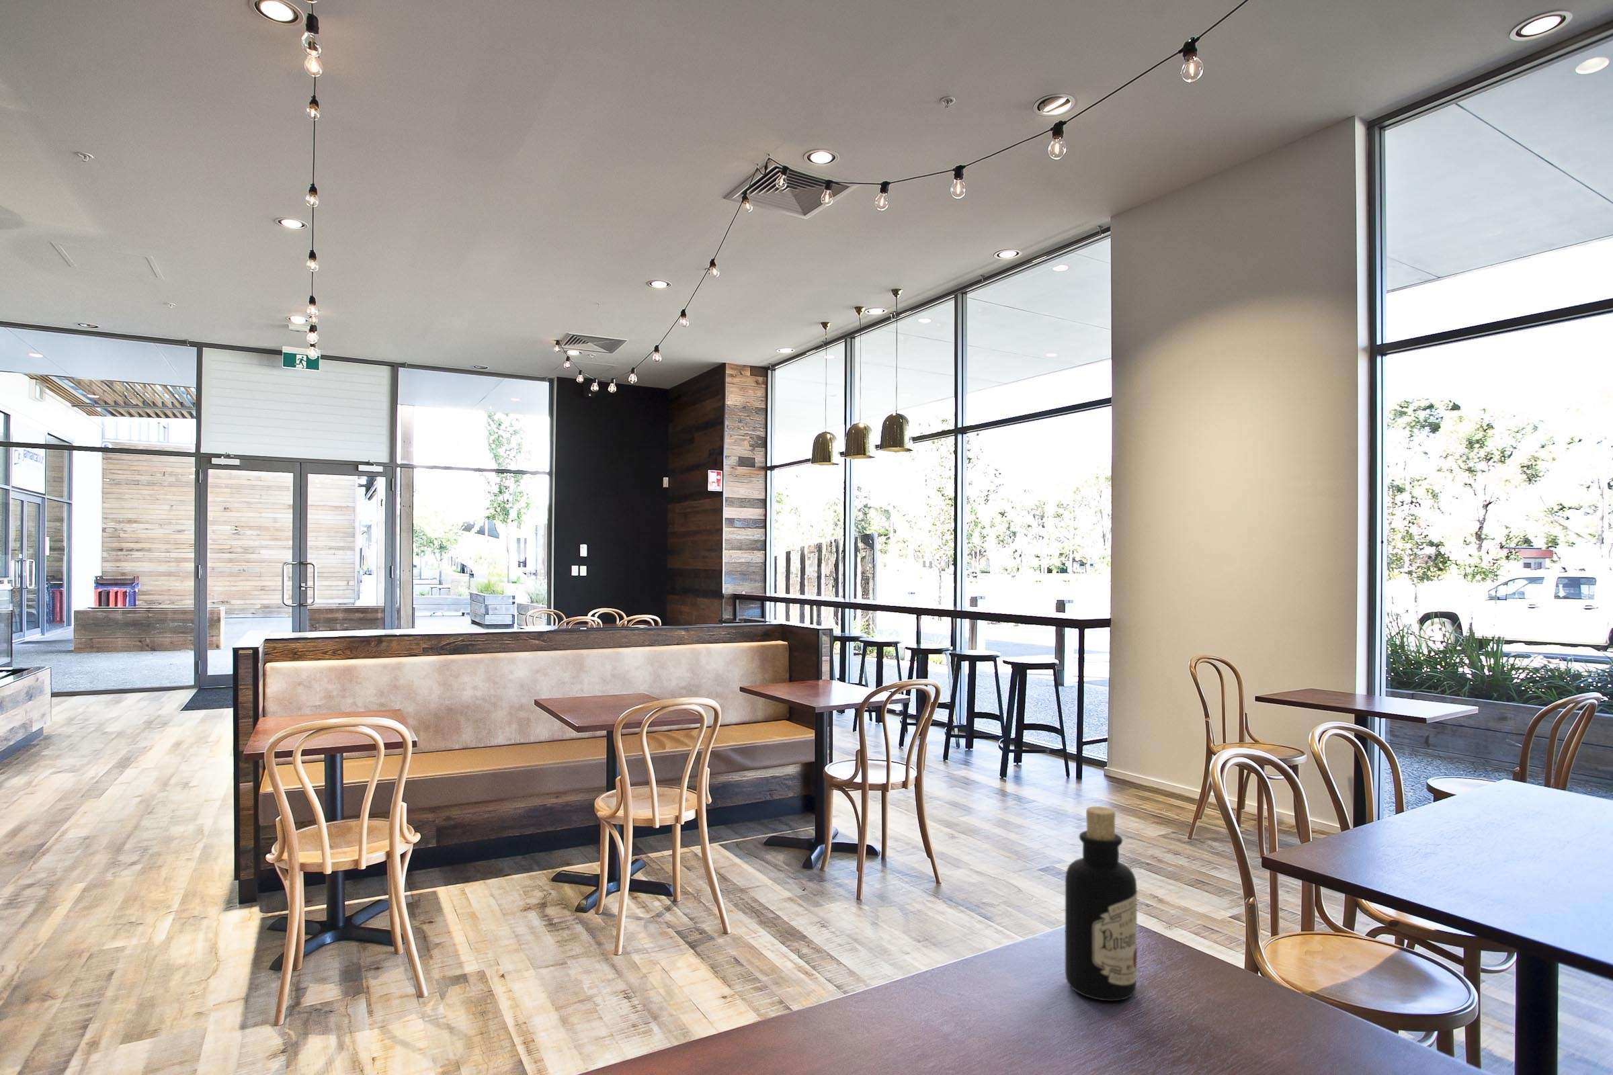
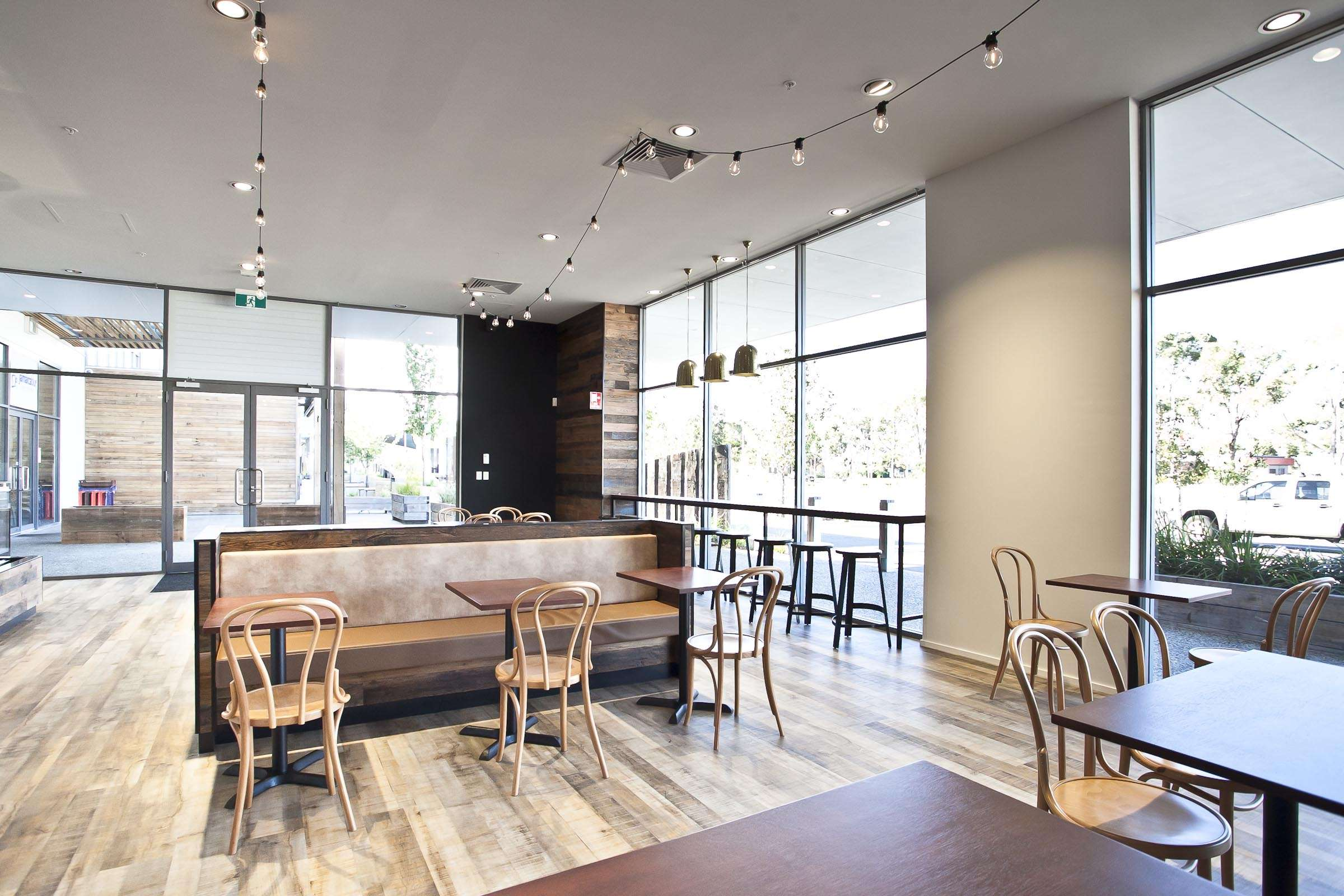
- bottle [1065,805,1138,1002]
